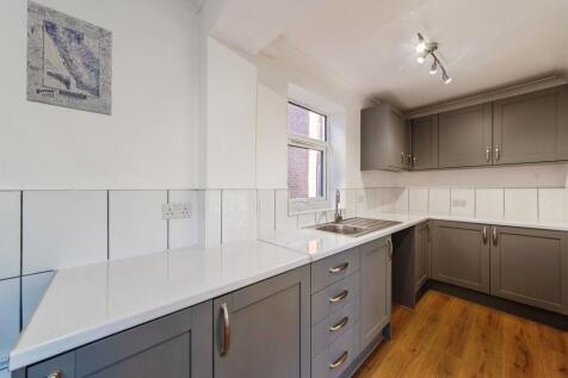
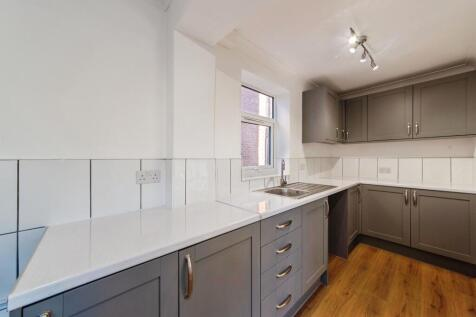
- wall art [25,0,113,117]
